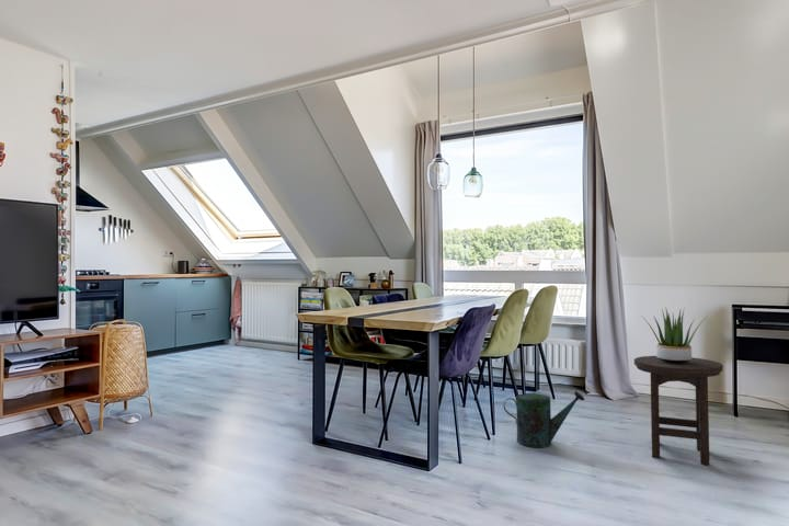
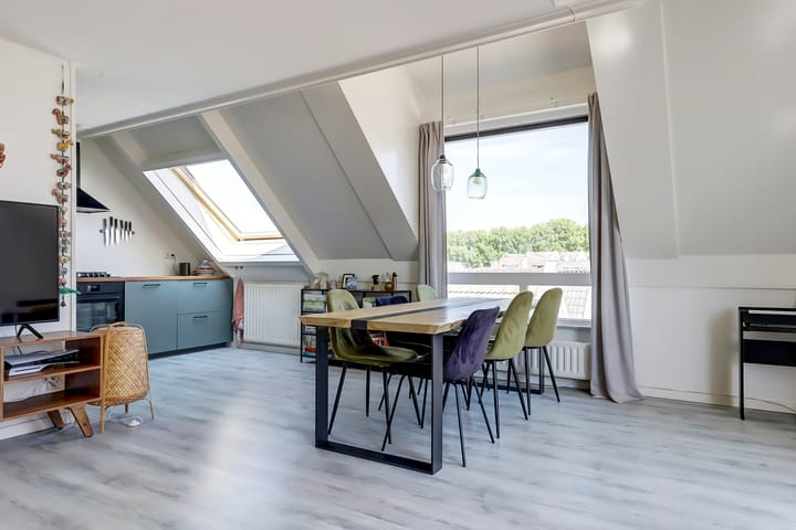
- stool [633,355,724,466]
- watering can [503,390,586,448]
- potted plant [641,306,707,364]
